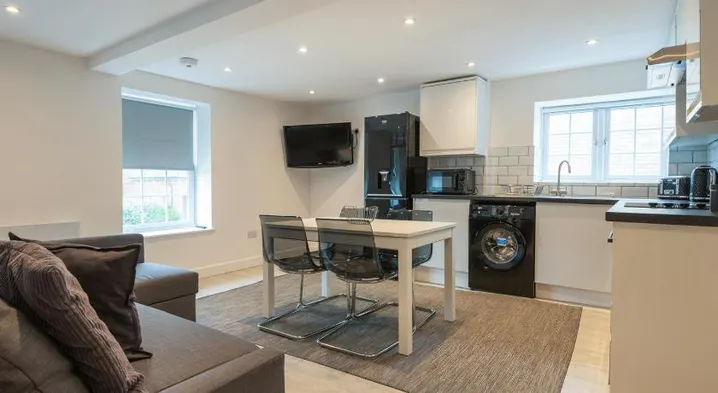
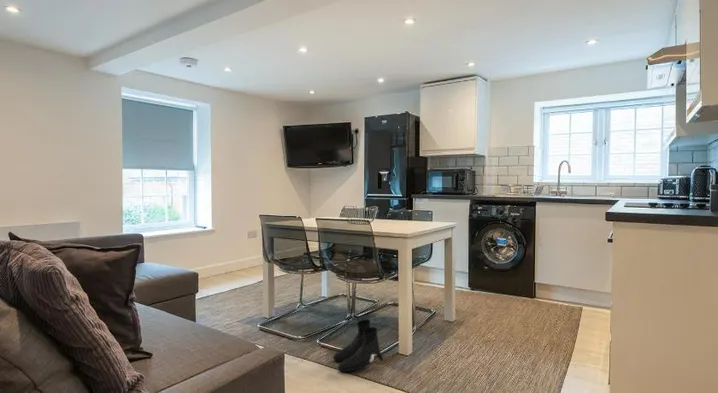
+ boots [332,319,384,373]
